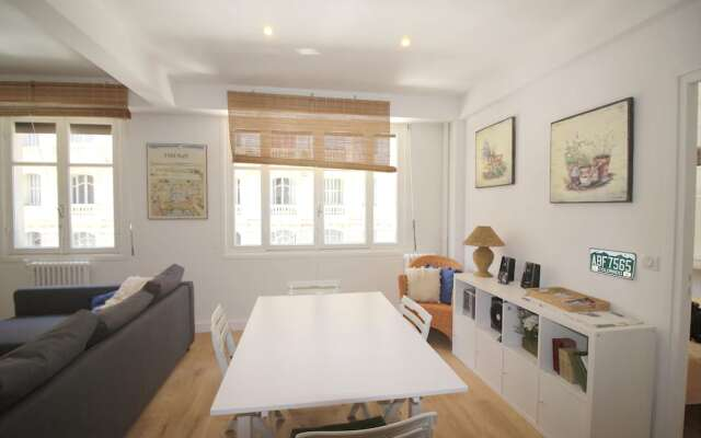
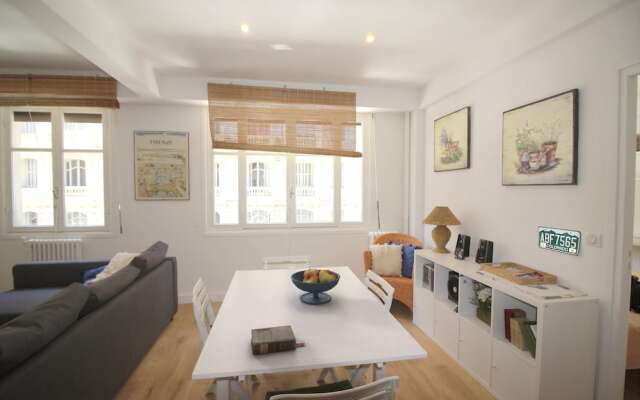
+ book [250,324,307,356]
+ fruit bowl [290,267,341,305]
